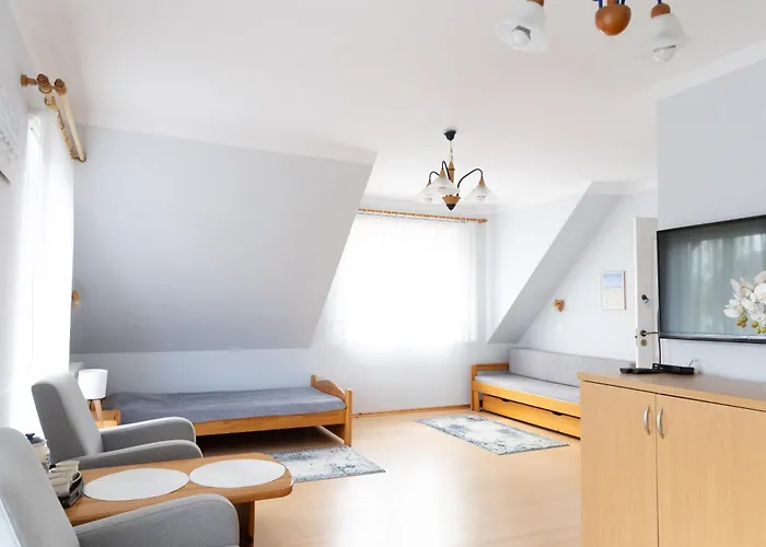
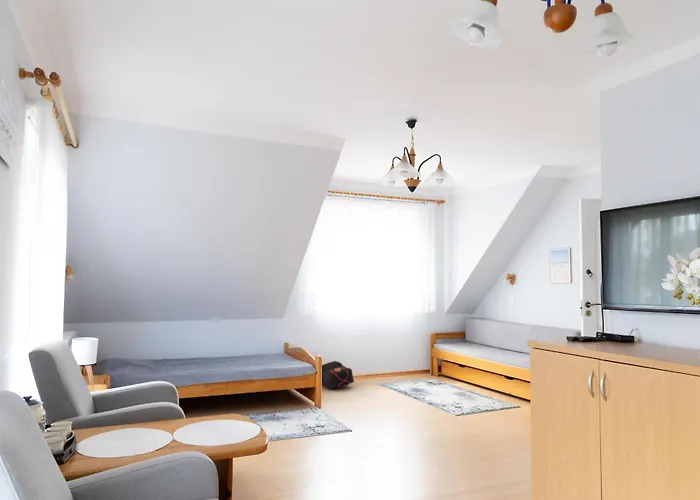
+ backpack [321,360,355,390]
